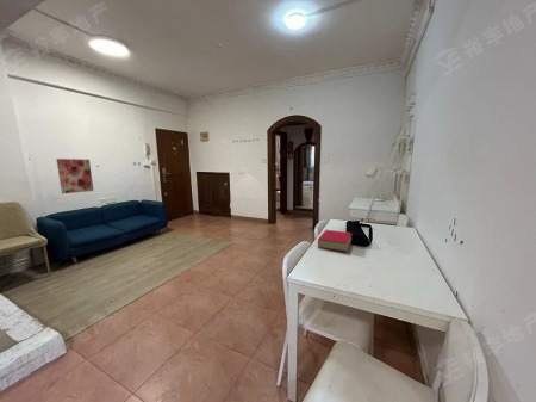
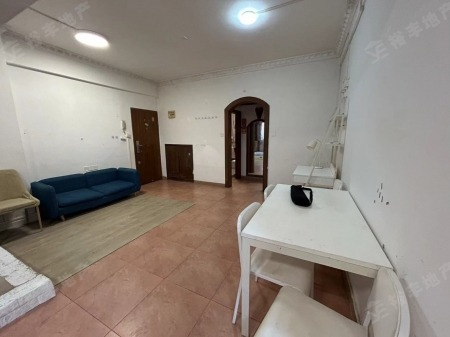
- wall art [55,157,95,194]
- book [317,229,353,253]
